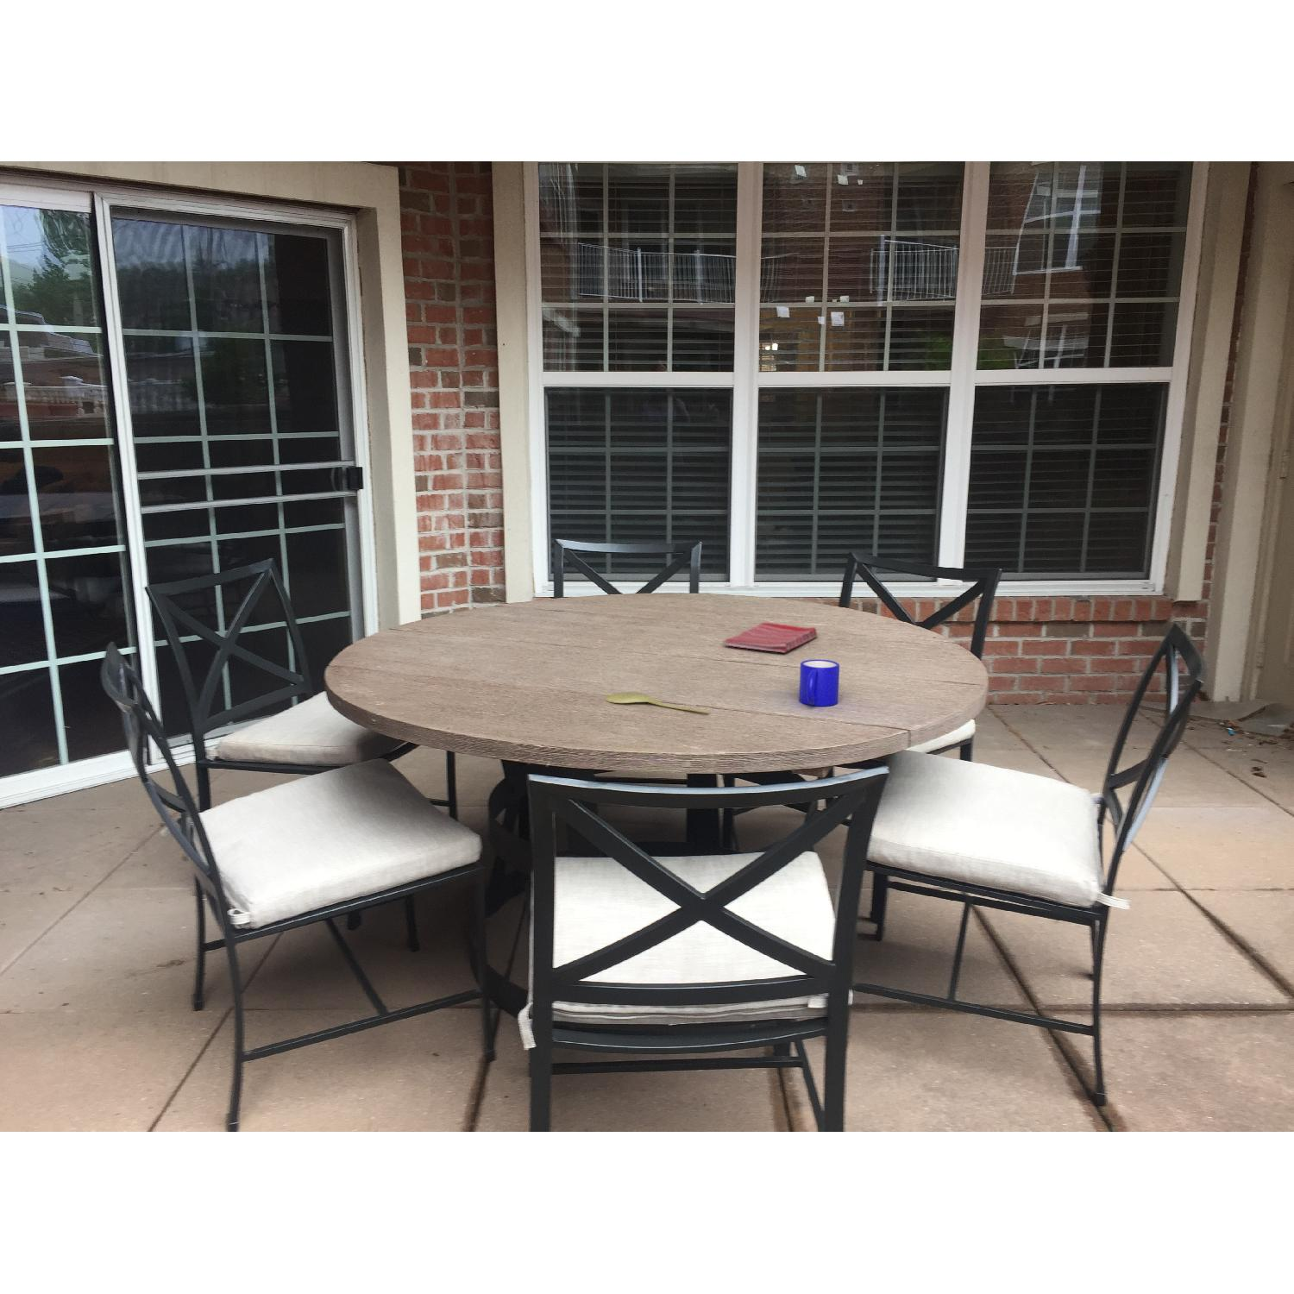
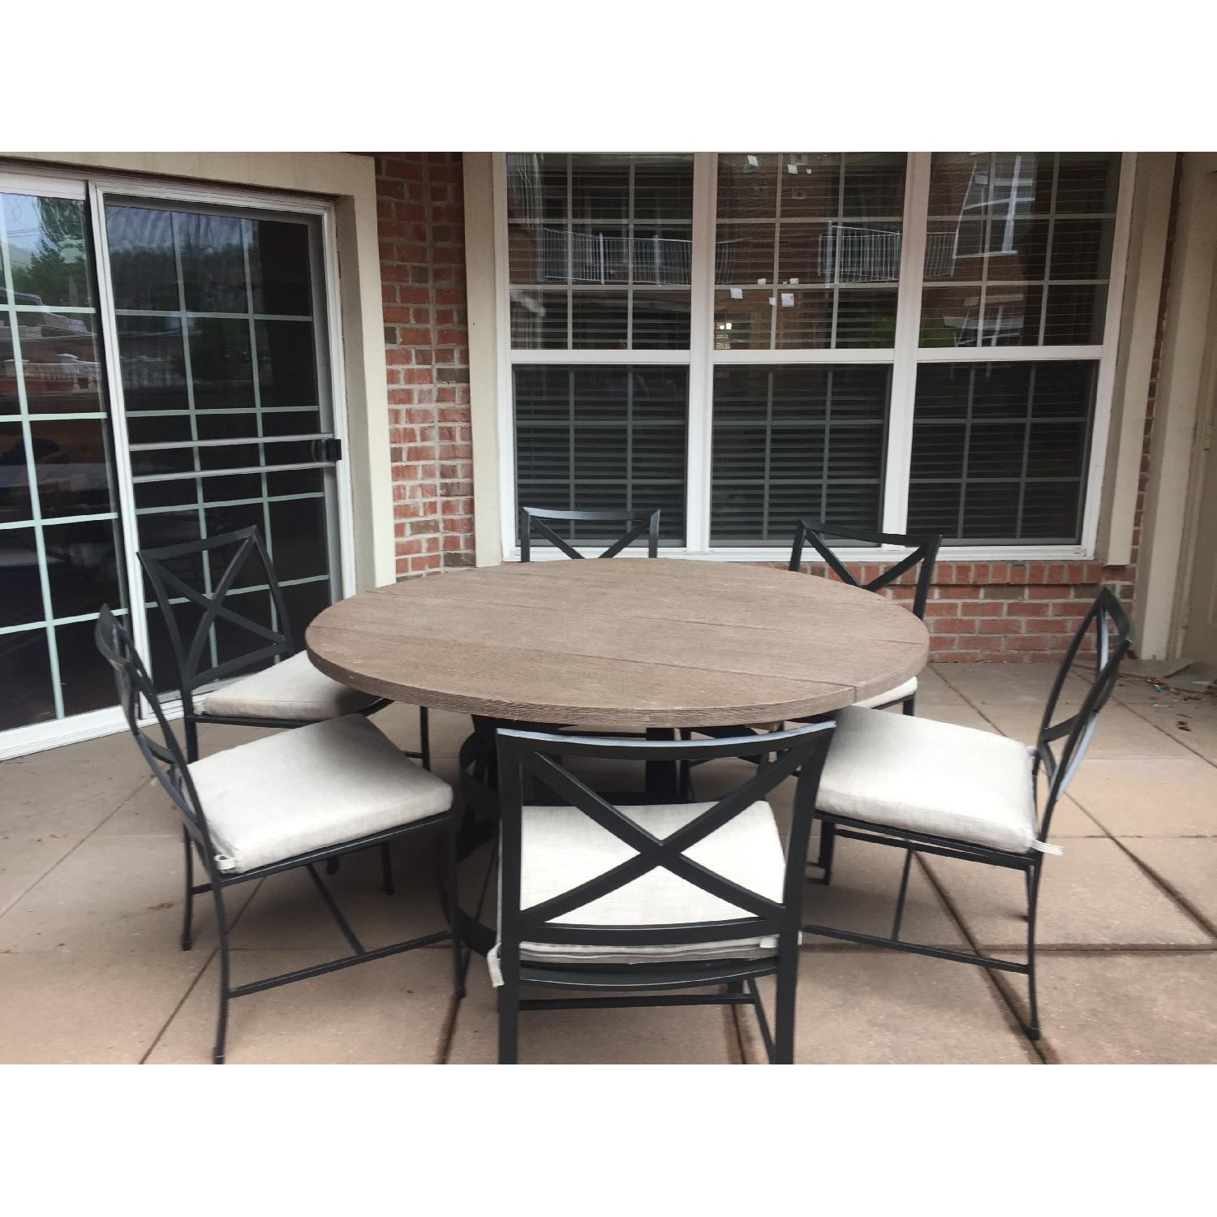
- dish towel [723,622,819,654]
- spoon [604,691,710,712]
- mug [797,659,840,706]
